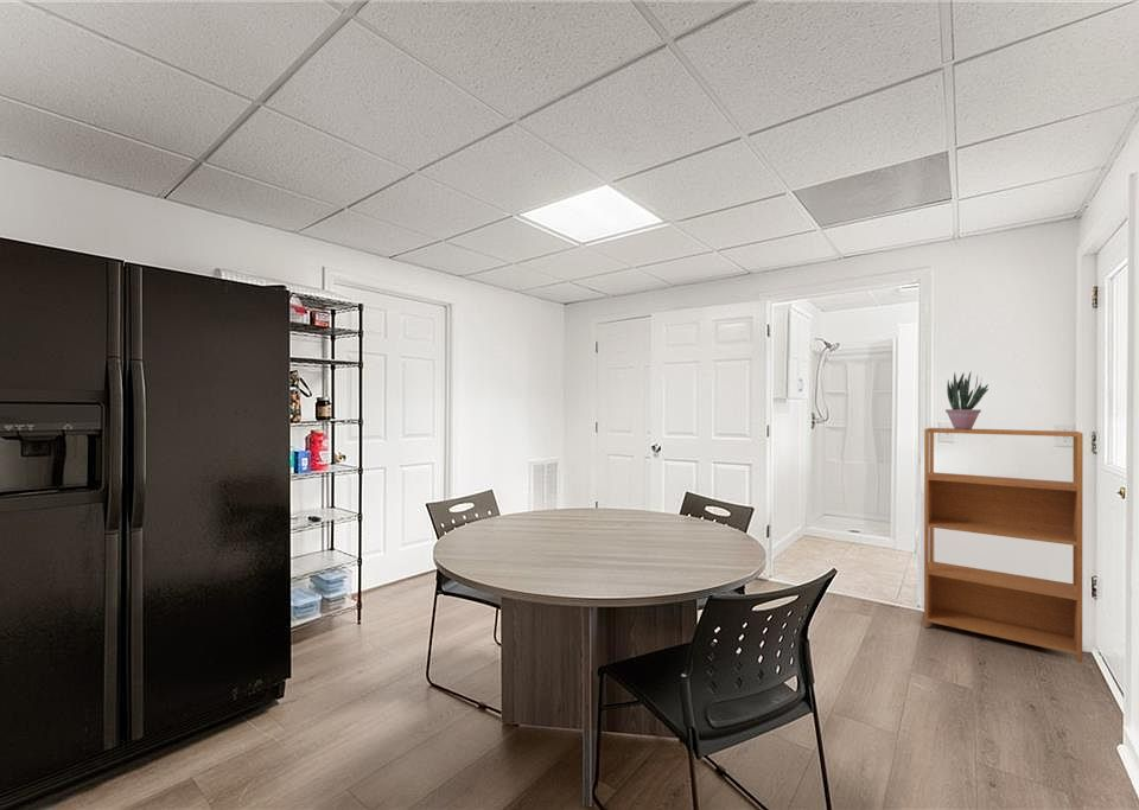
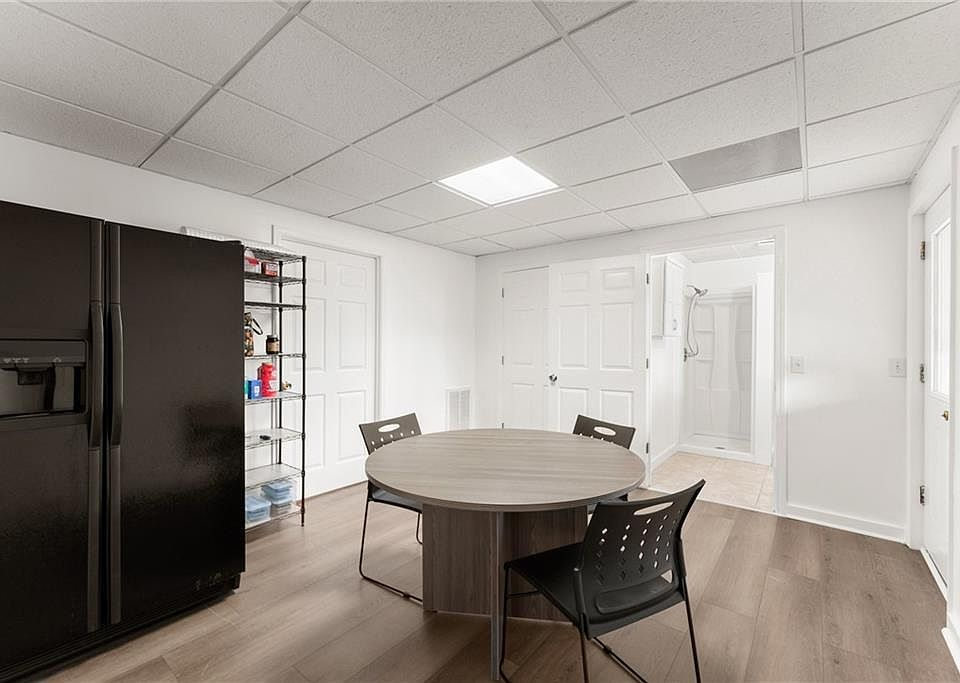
- bookshelf [923,427,1084,664]
- potted plant [944,371,990,429]
